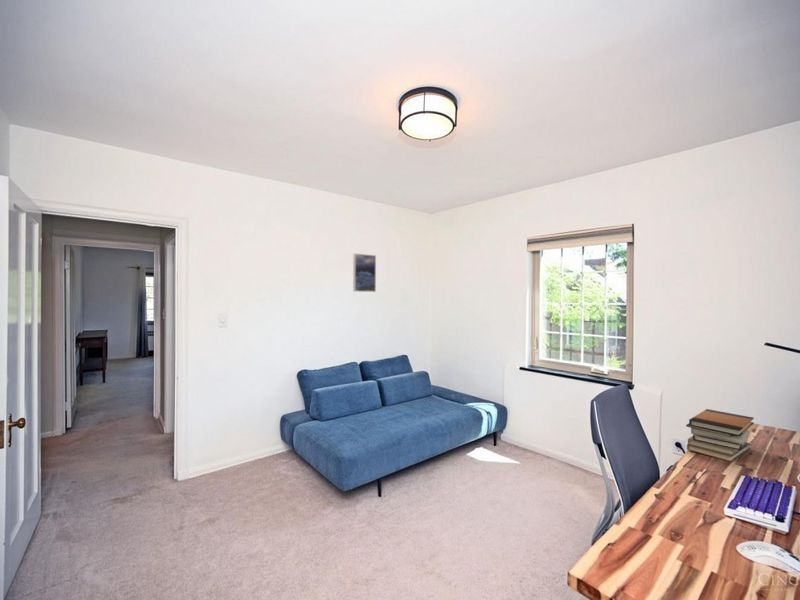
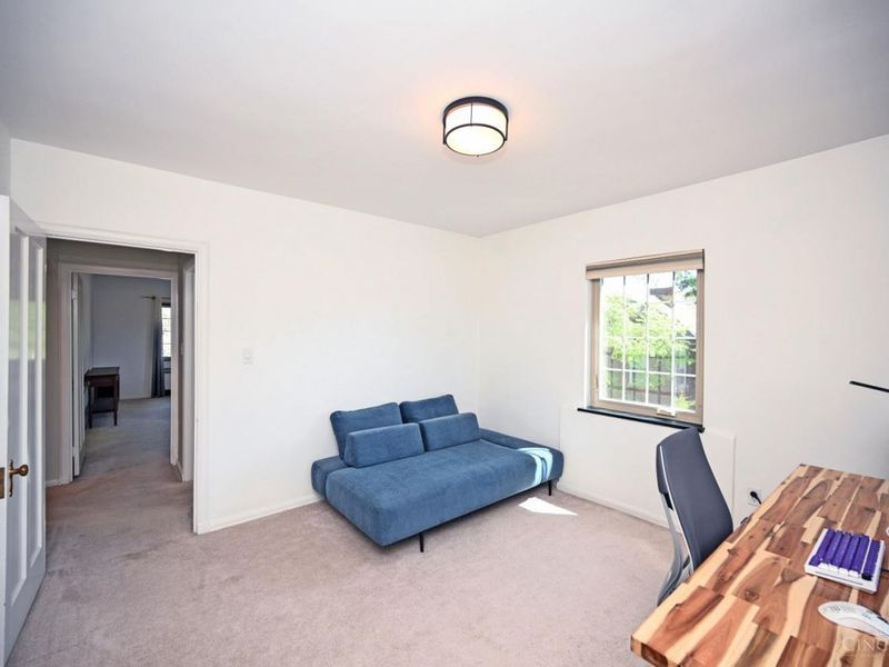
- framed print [352,253,377,293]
- book stack [685,408,755,463]
